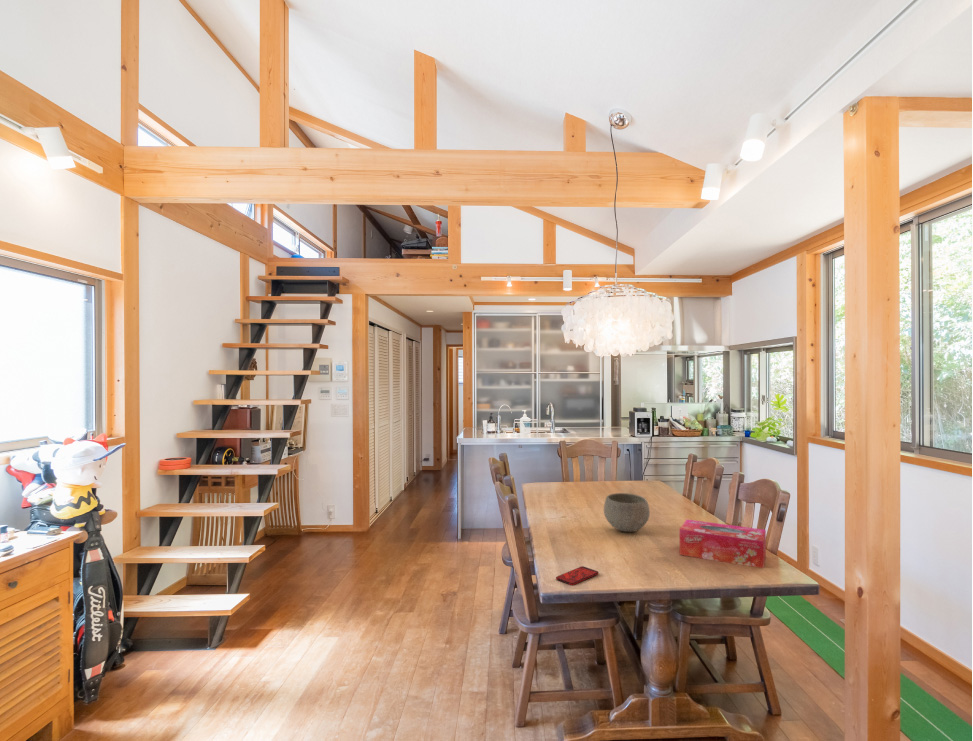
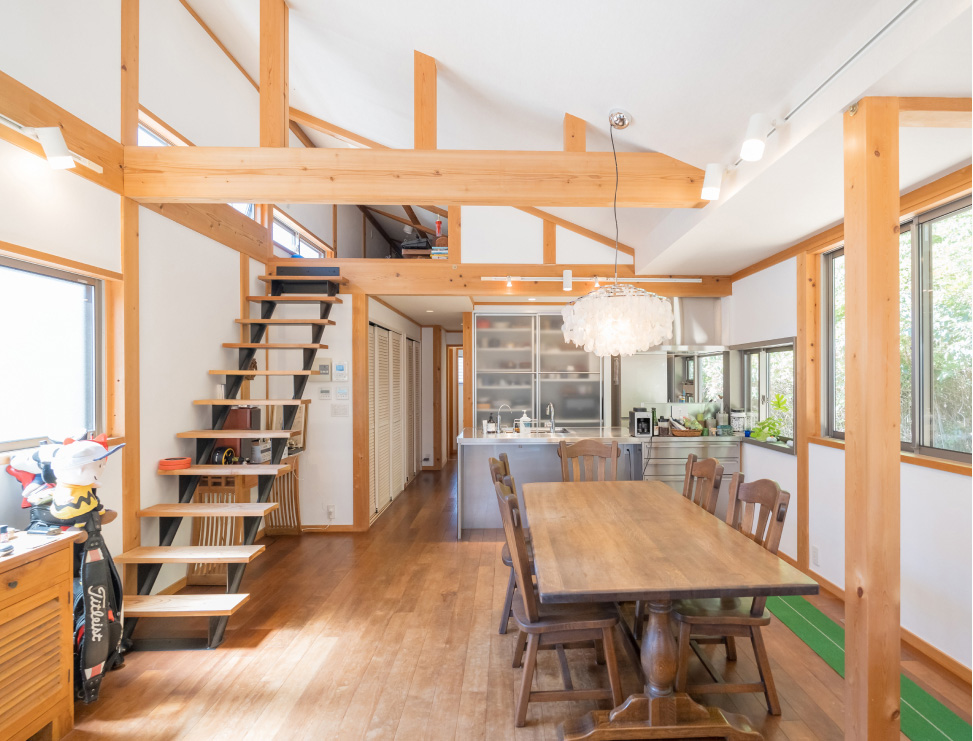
- smartphone [555,565,599,586]
- tissue box [678,519,767,569]
- bowl [603,492,651,533]
